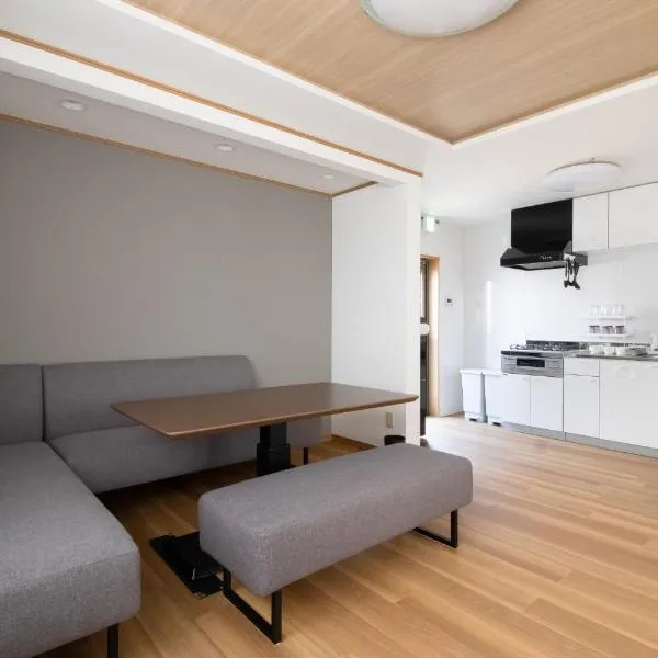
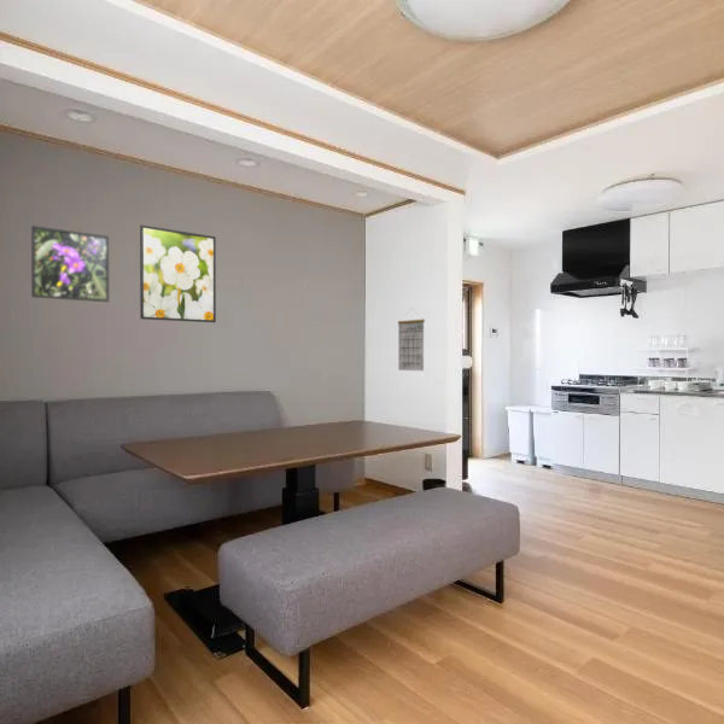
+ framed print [139,224,217,323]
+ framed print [30,224,110,303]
+ calendar [397,308,426,372]
